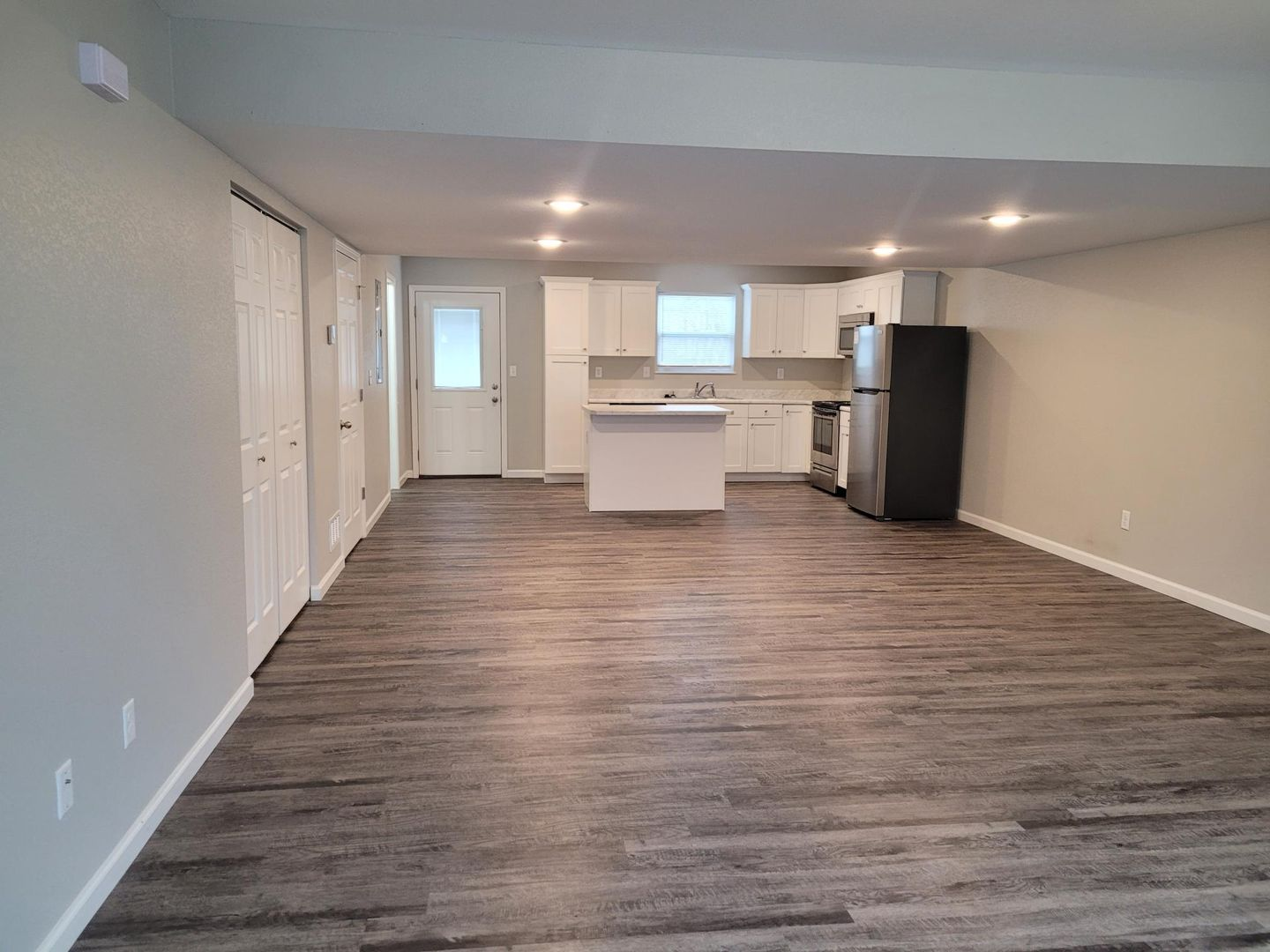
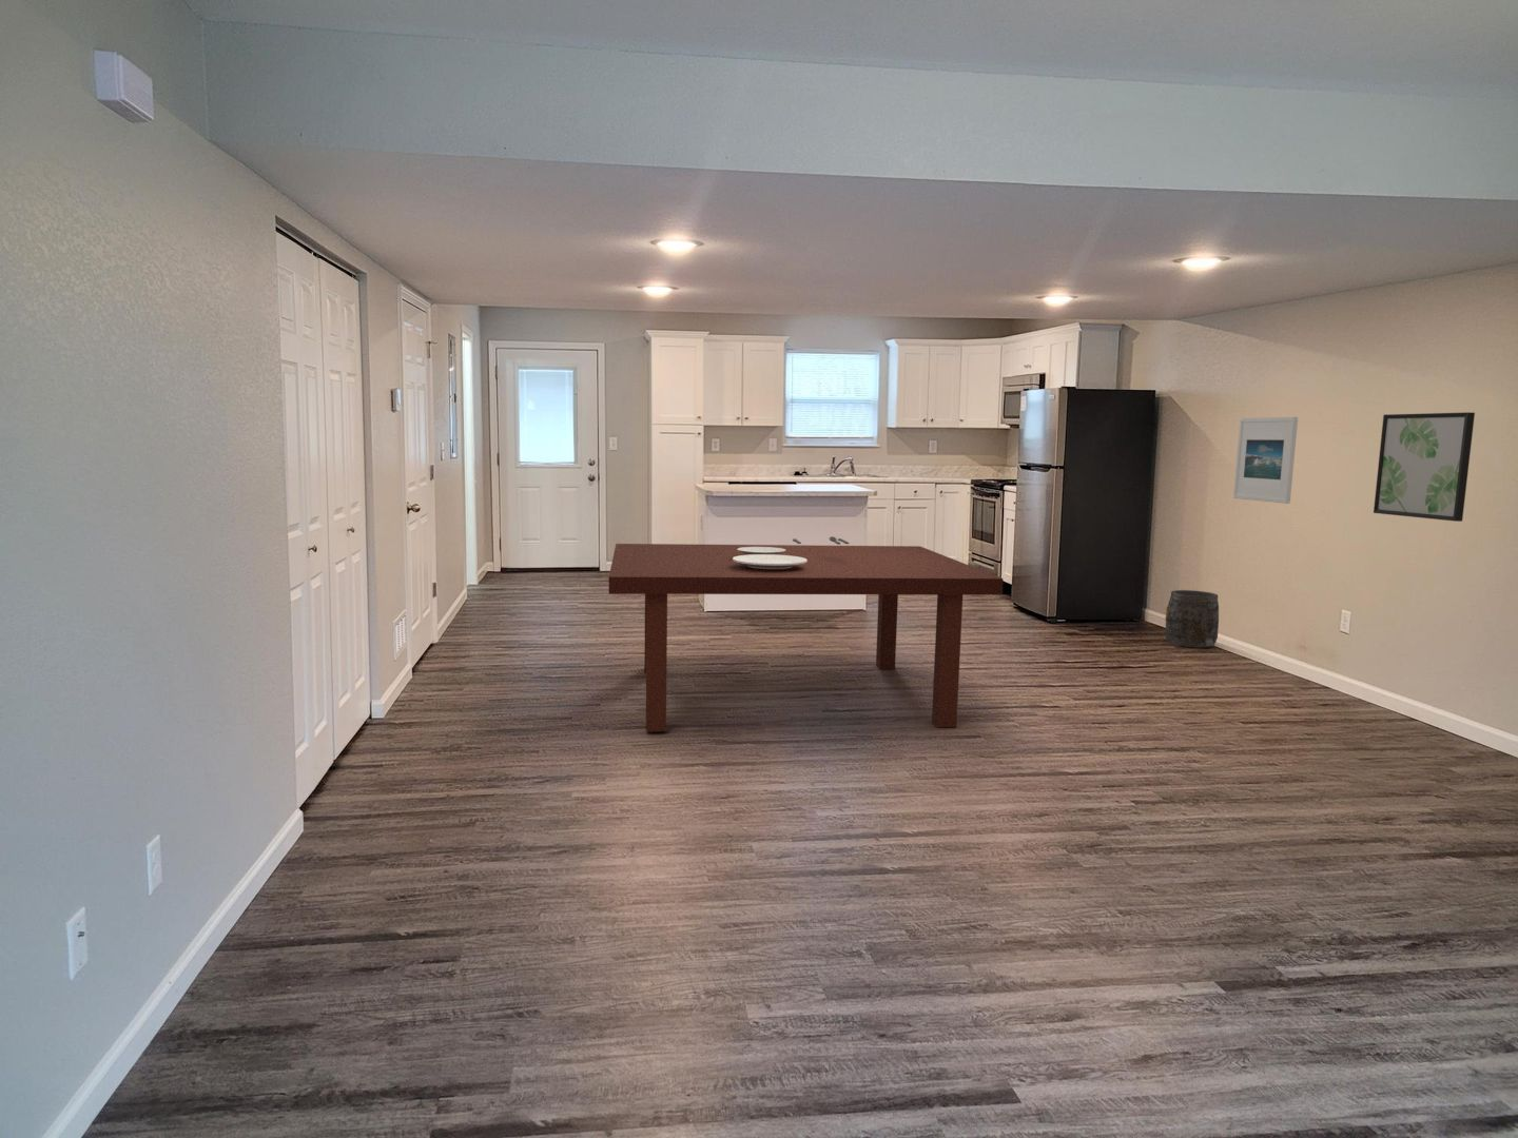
+ wall art [1372,411,1476,522]
+ bucket [1164,589,1219,649]
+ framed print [1232,416,1299,504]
+ dining table [608,536,1004,733]
